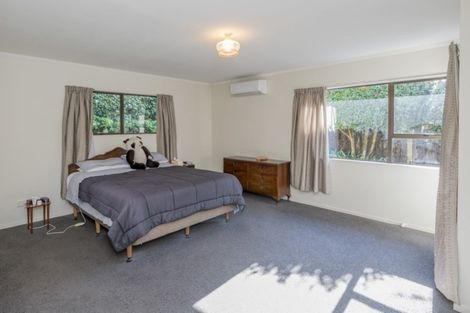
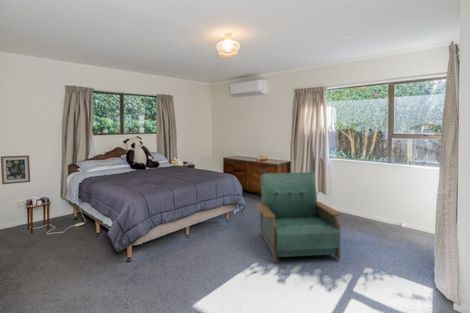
+ wall art [0,155,31,185]
+ armchair [256,171,341,263]
